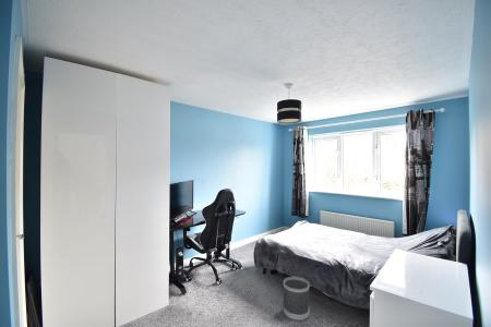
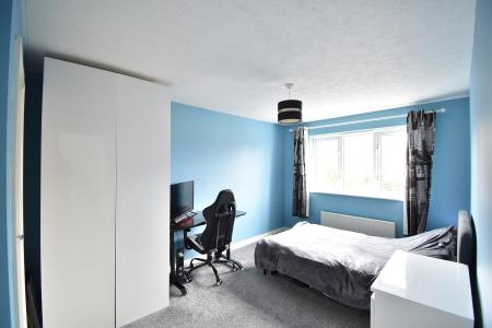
- wastebasket [283,276,310,322]
